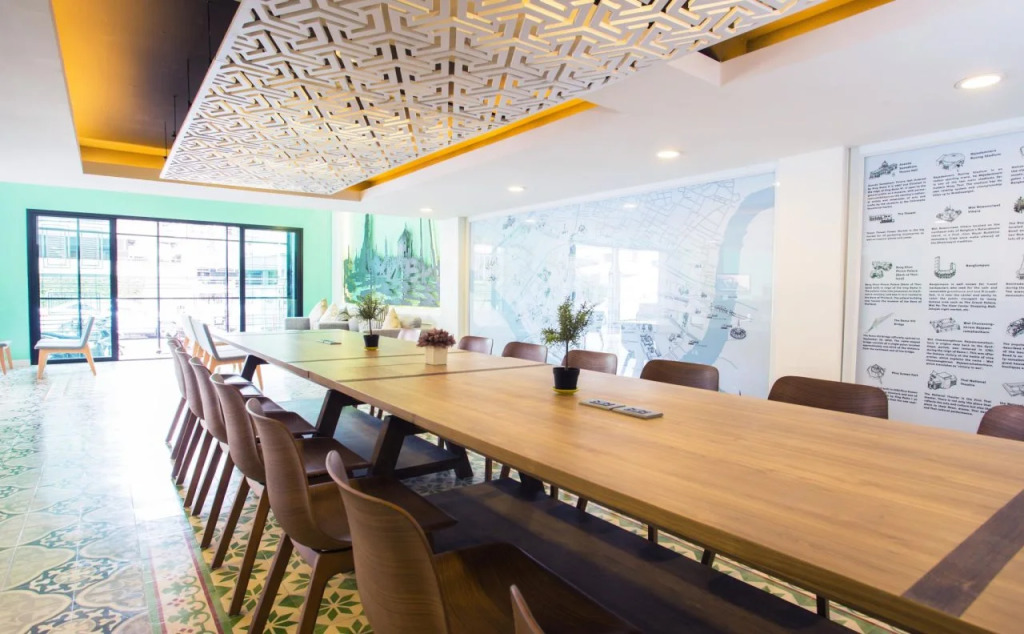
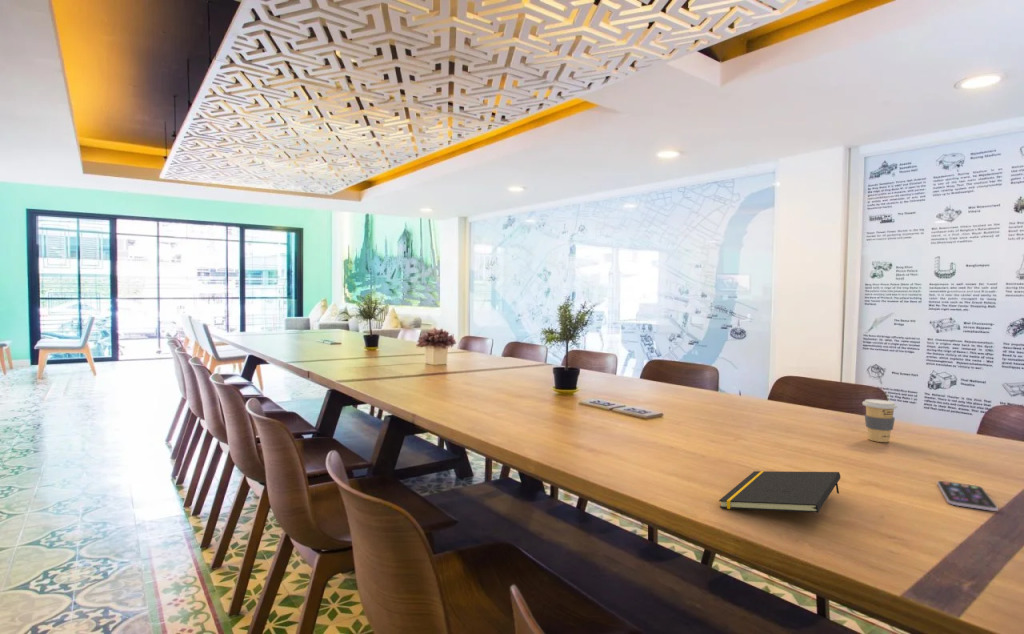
+ notepad [718,470,841,514]
+ coffee cup [862,398,898,443]
+ smartphone [936,480,999,512]
